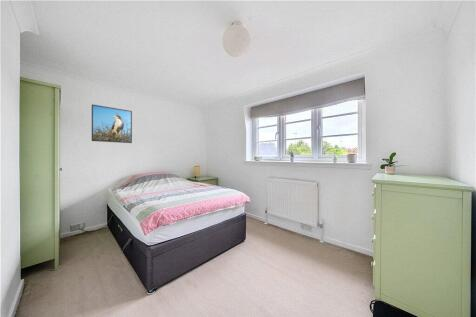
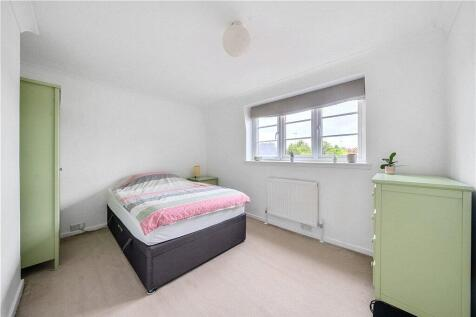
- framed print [91,104,133,144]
